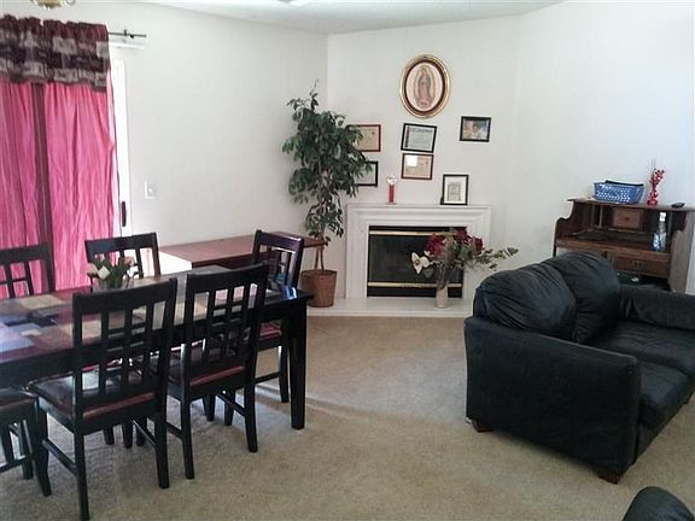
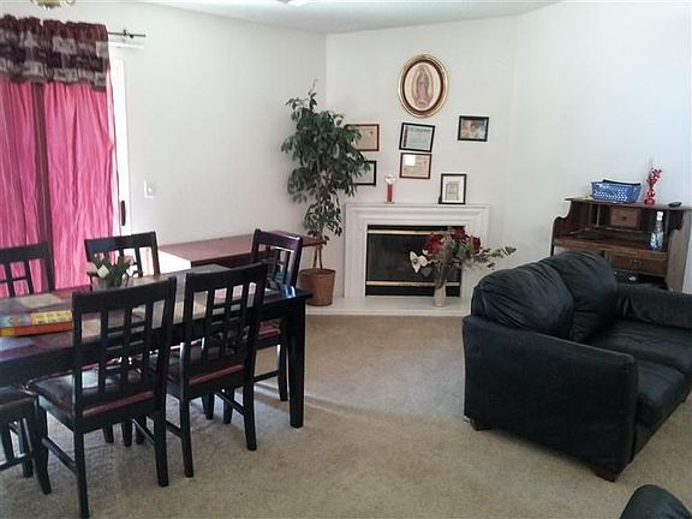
+ game compilation box [0,309,73,339]
